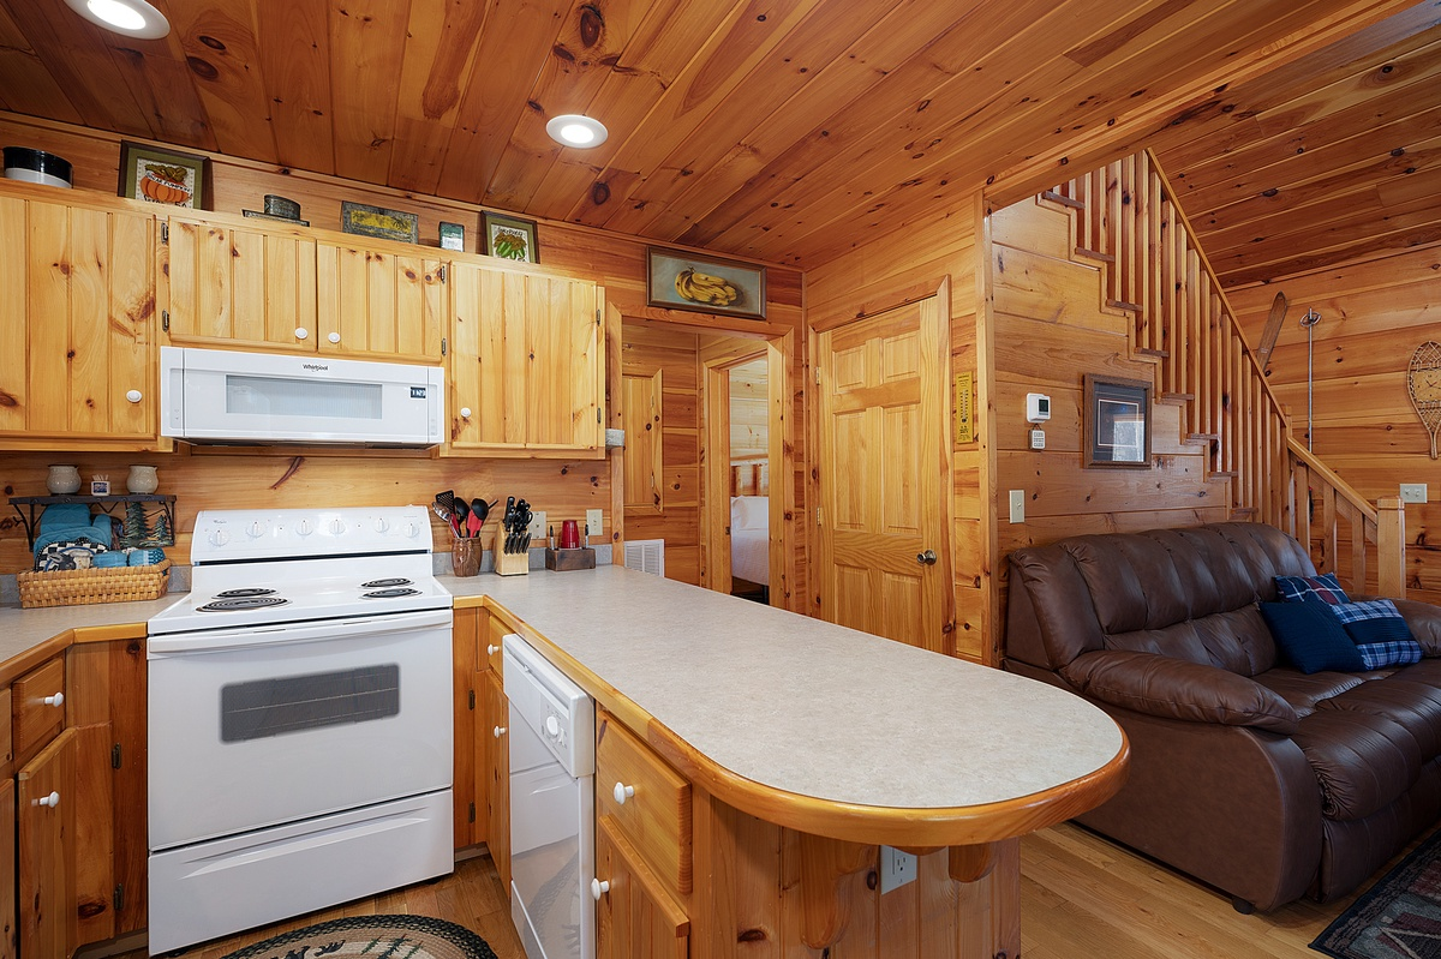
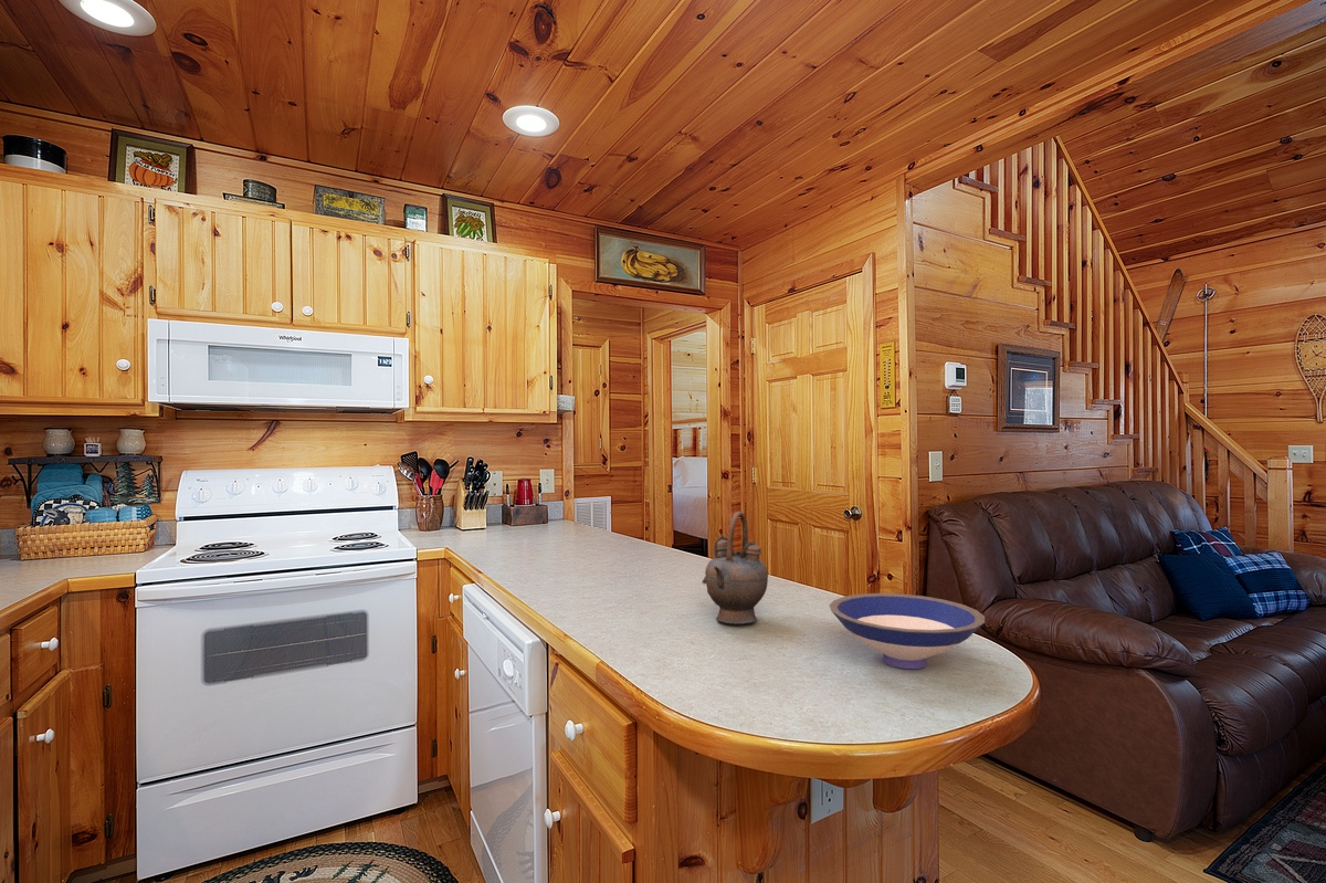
+ teapot [701,511,769,626]
+ bowl [828,592,986,670]
